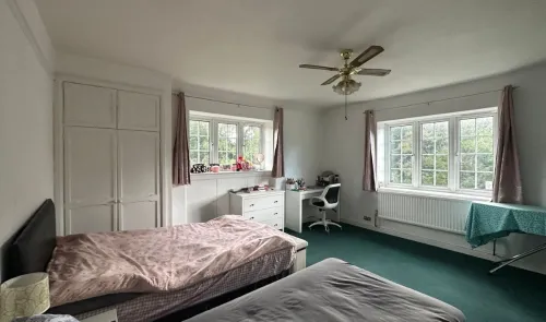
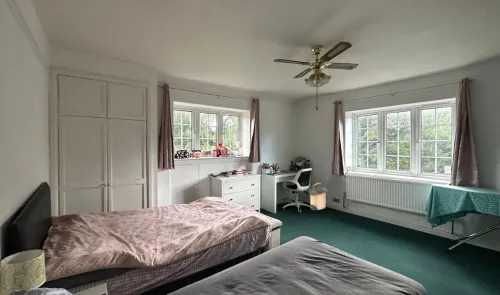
+ laundry hamper [307,182,329,211]
